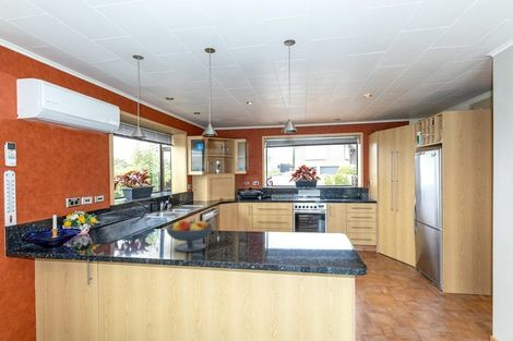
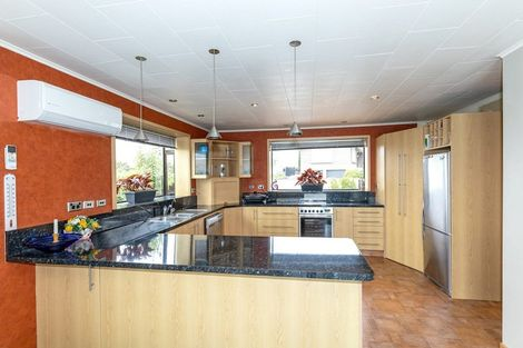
- fruit bowl [165,219,215,253]
